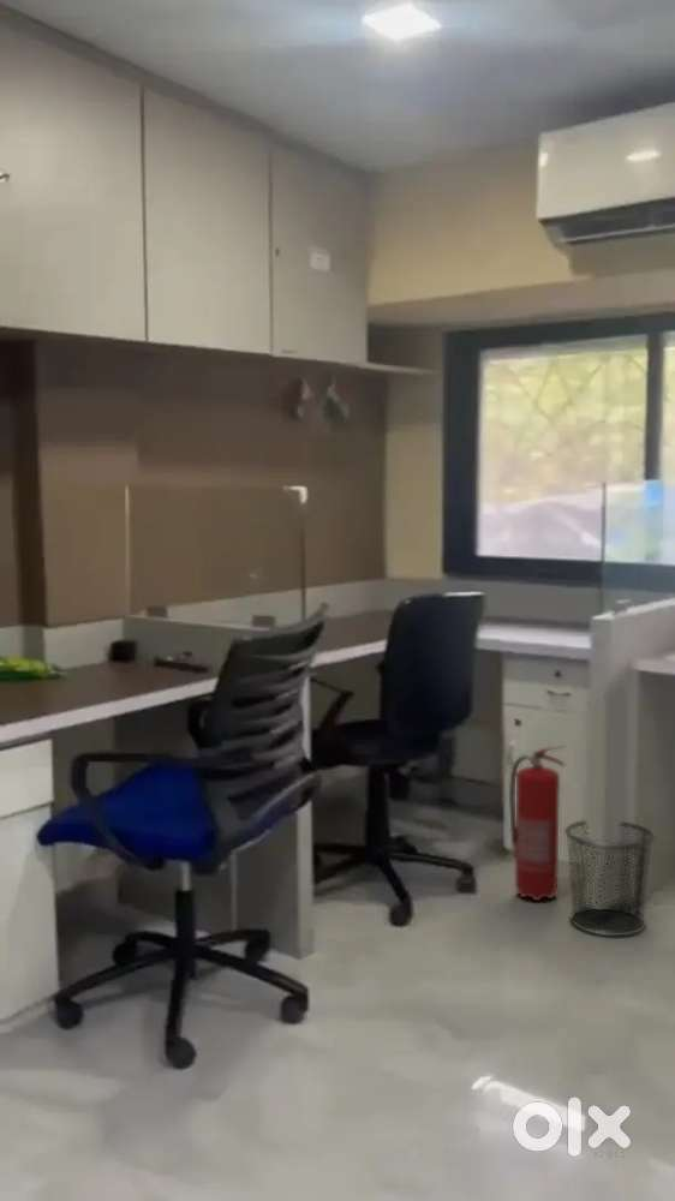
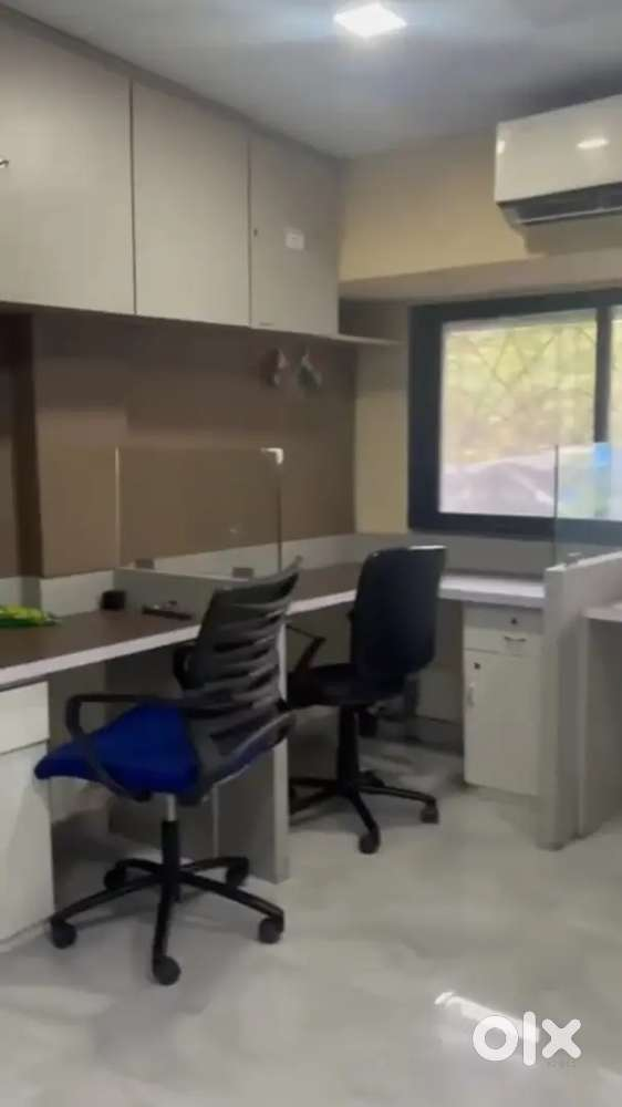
- fire extinguisher [508,745,566,902]
- waste bin [563,819,656,937]
